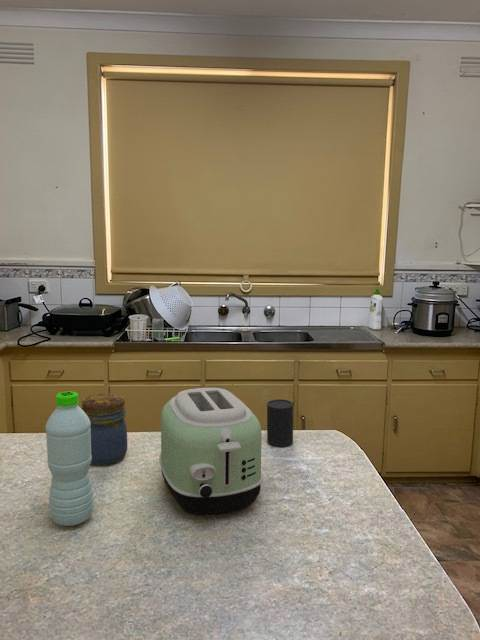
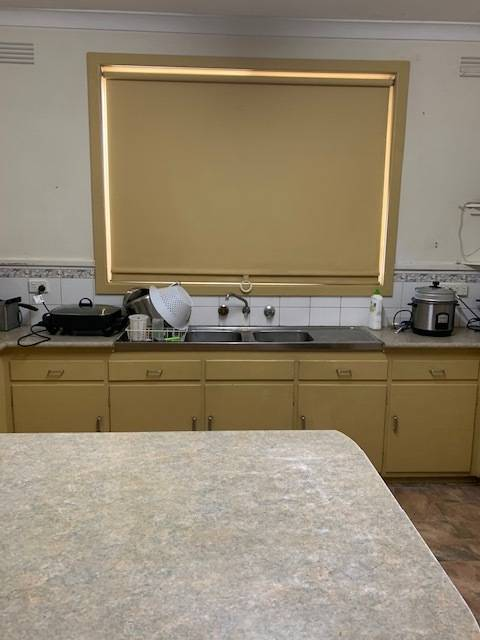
- jar [80,393,128,466]
- water bottle [45,390,95,527]
- toaster [158,387,264,517]
- cup [266,398,294,448]
